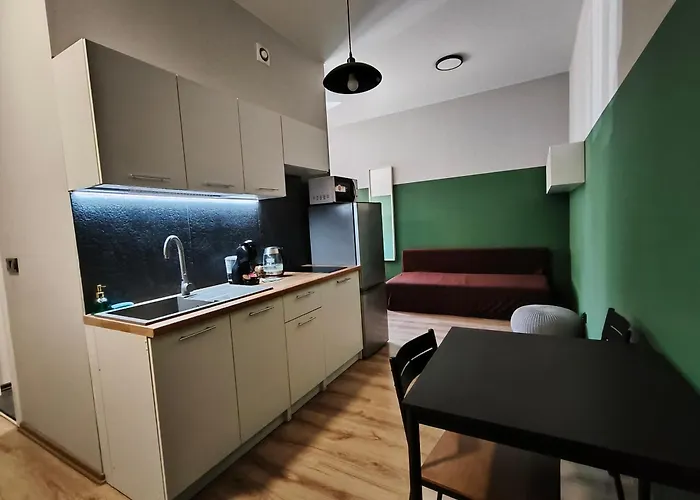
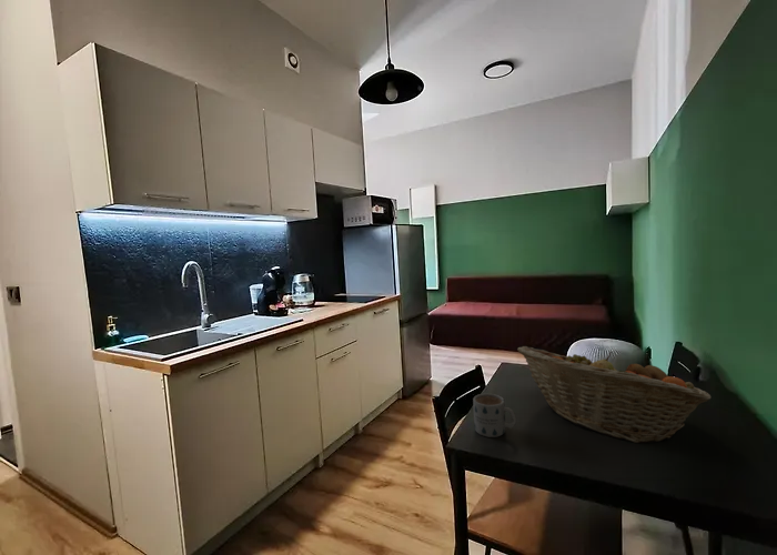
+ mug [472,393,517,438]
+ fruit basket [516,345,713,444]
